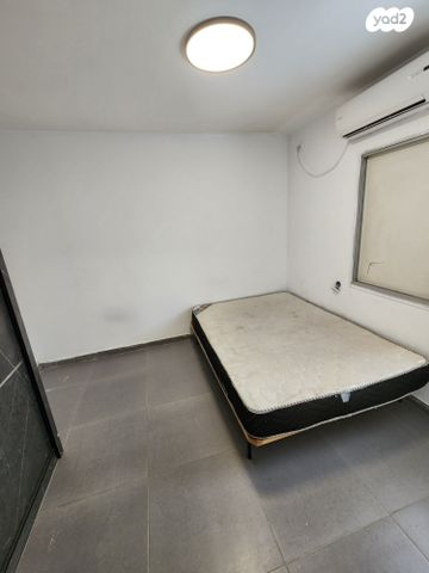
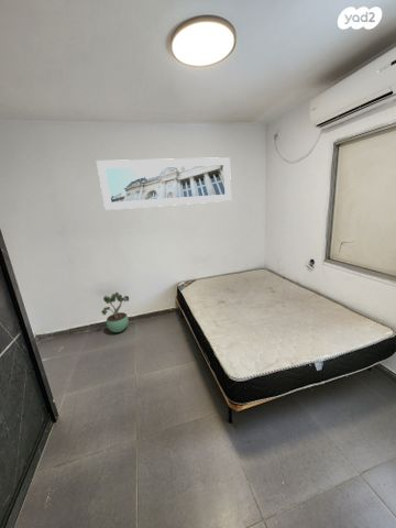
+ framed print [96,156,232,211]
+ potted plant [100,292,130,333]
